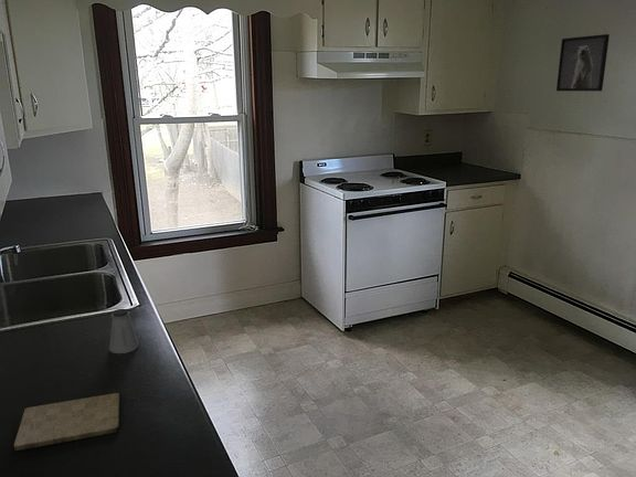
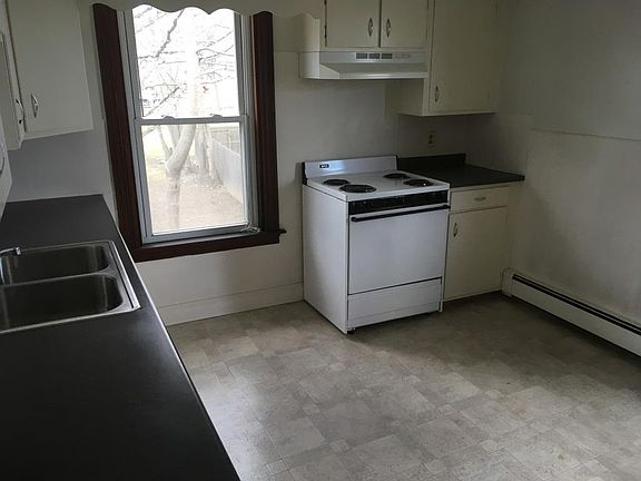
- cutting board [13,392,120,453]
- saltshaker [108,308,140,354]
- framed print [555,33,611,92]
